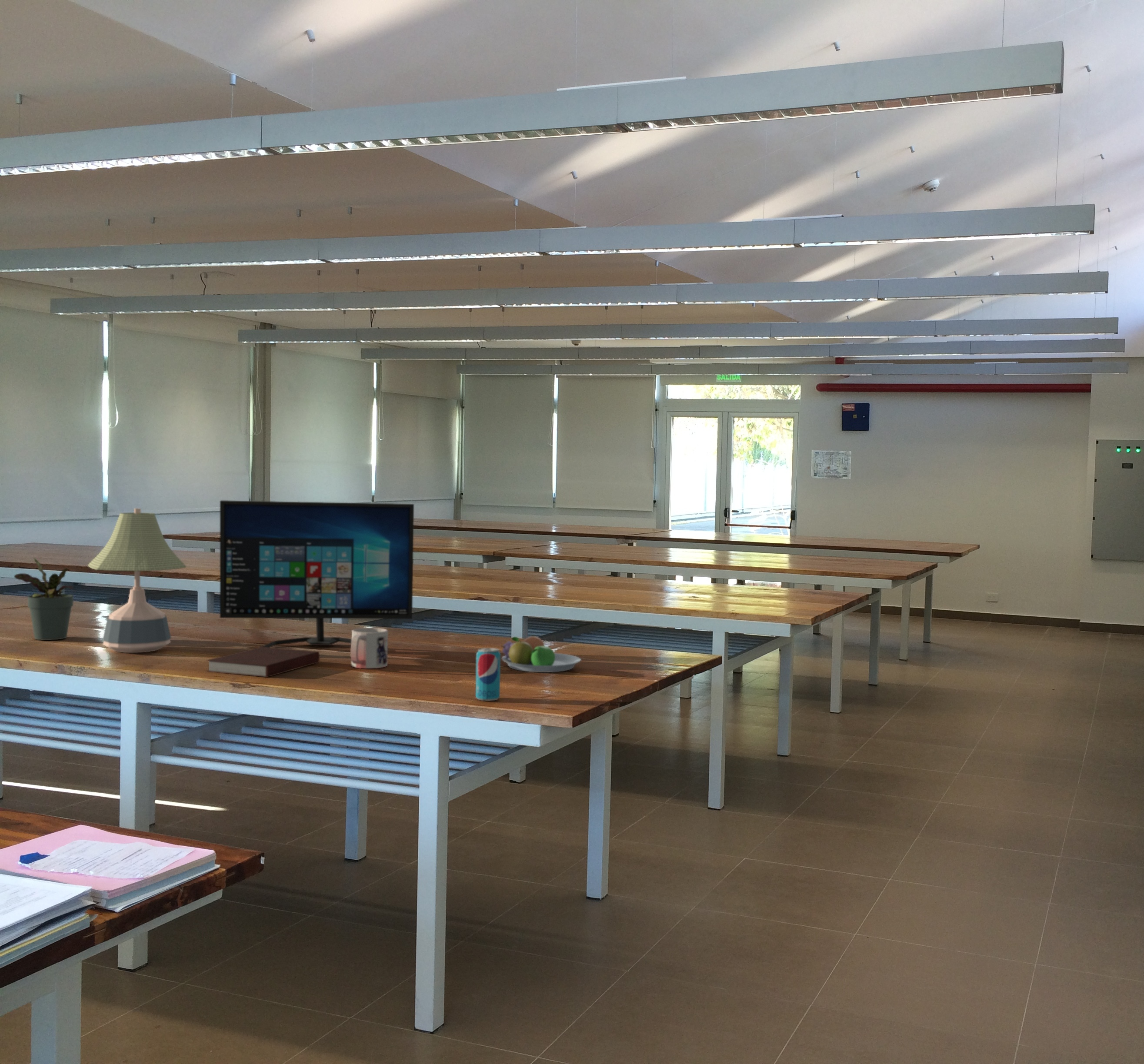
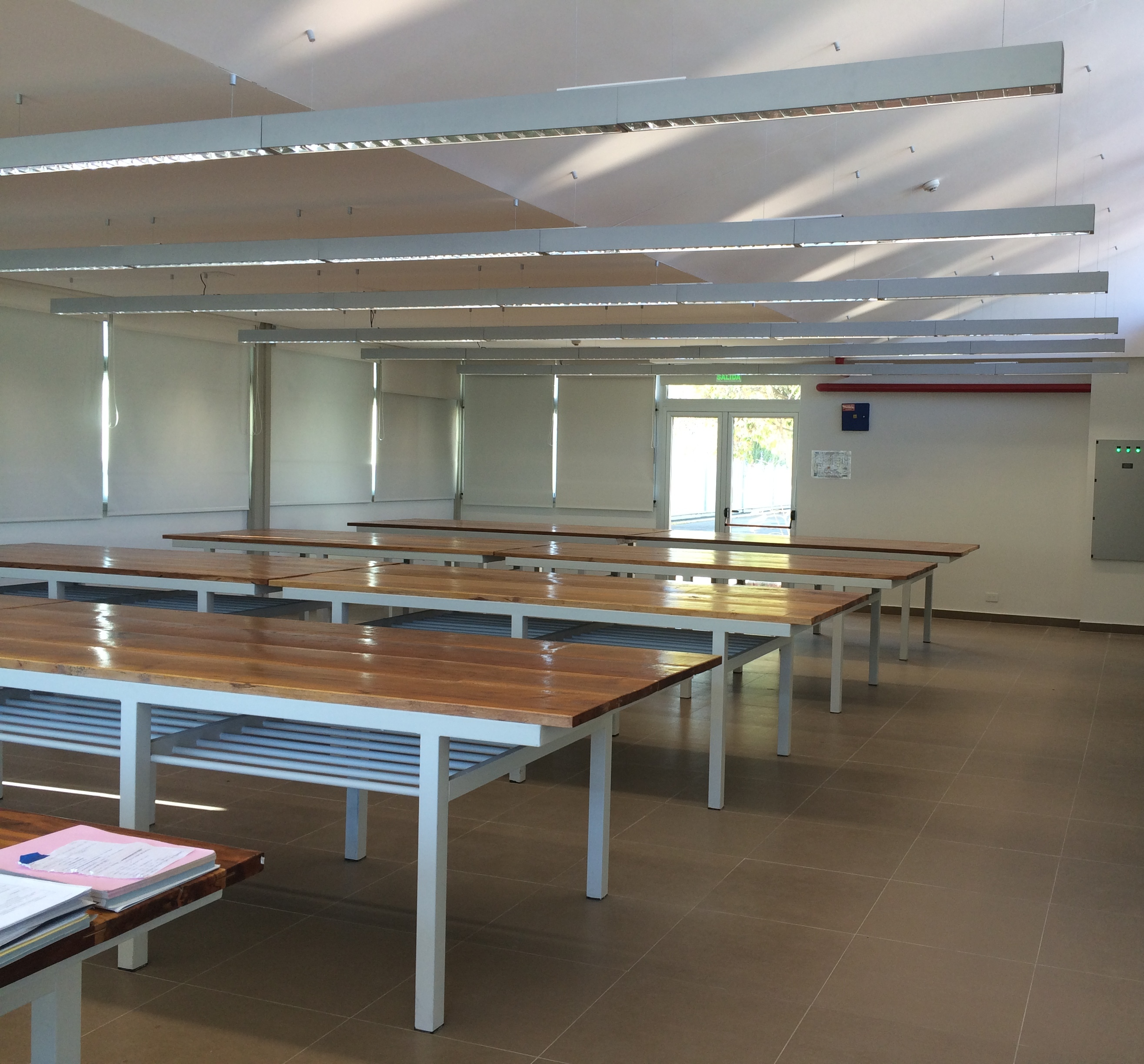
- computer monitor [220,500,414,648]
- fruit bowl [501,635,581,673]
- beverage can [475,648,501,701]
- potted plant [13,558,76,641]
- notebook [206,647,320,678]
- desk lamp [87,508,187,653]
- mug [350,627,388,669]
